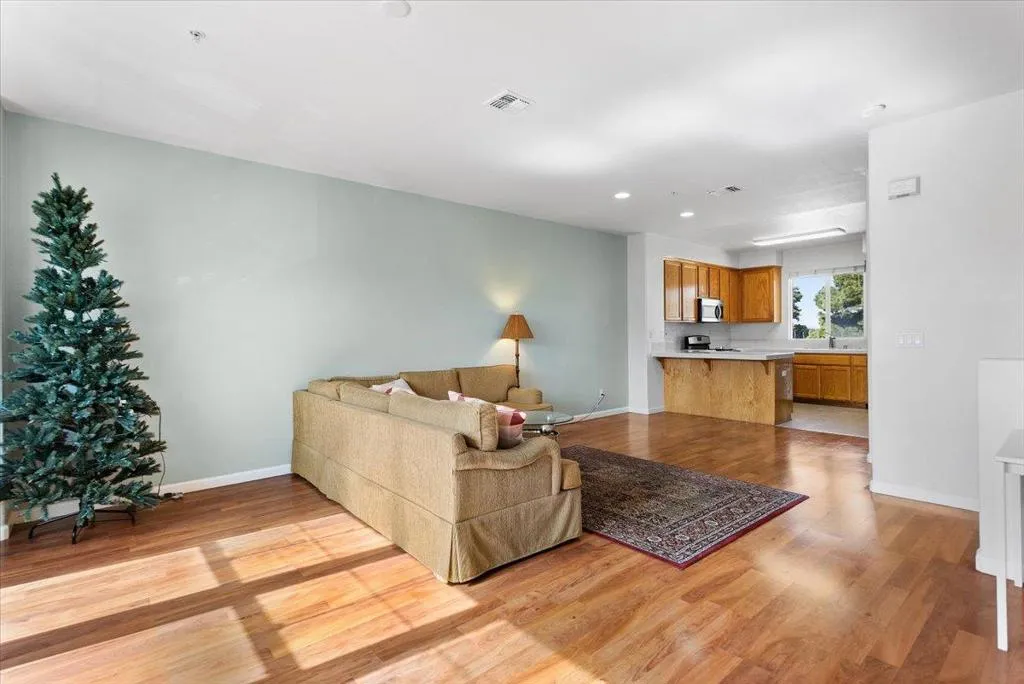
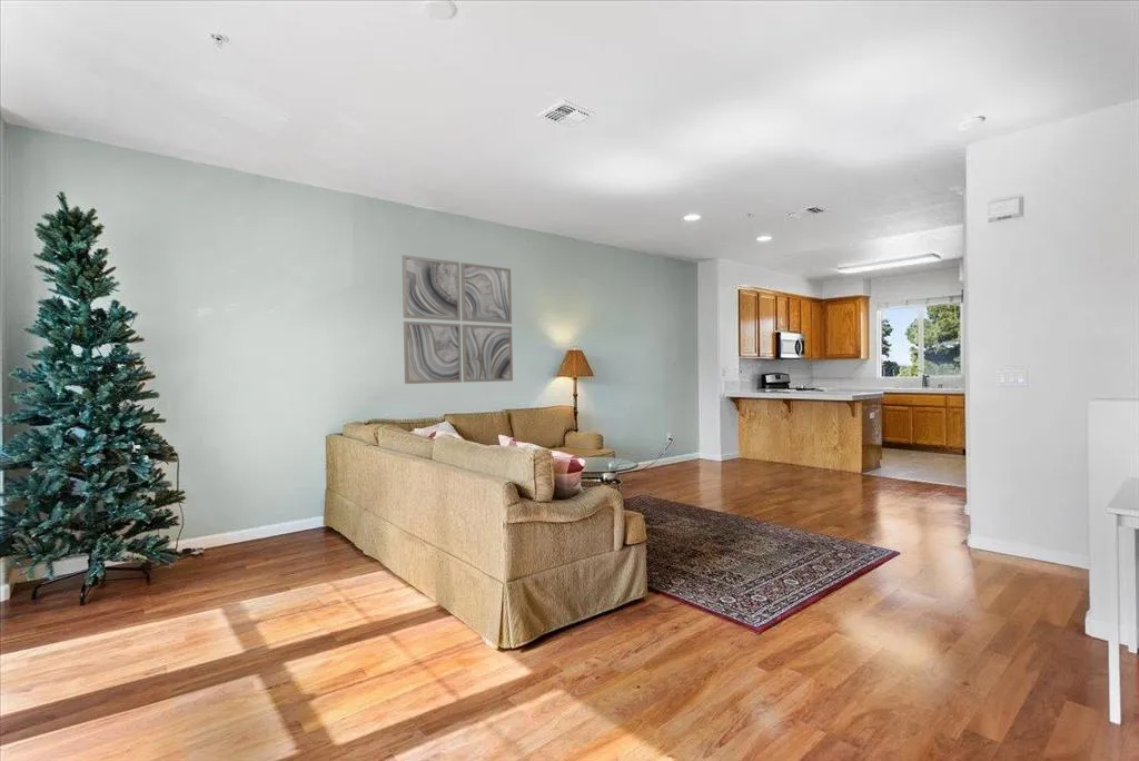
+ wall art [400,254,514,385]
